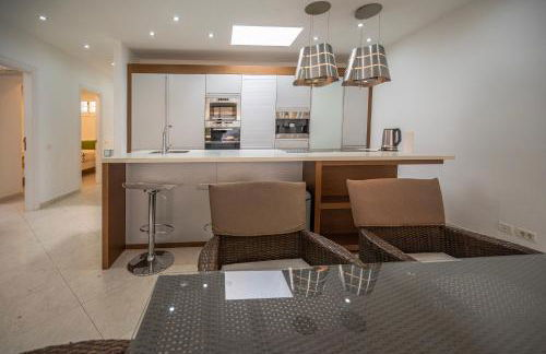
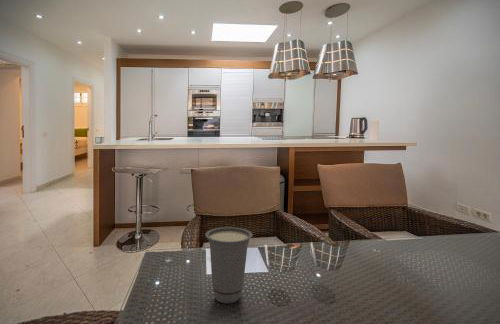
+ cup [204,226,253,304]
